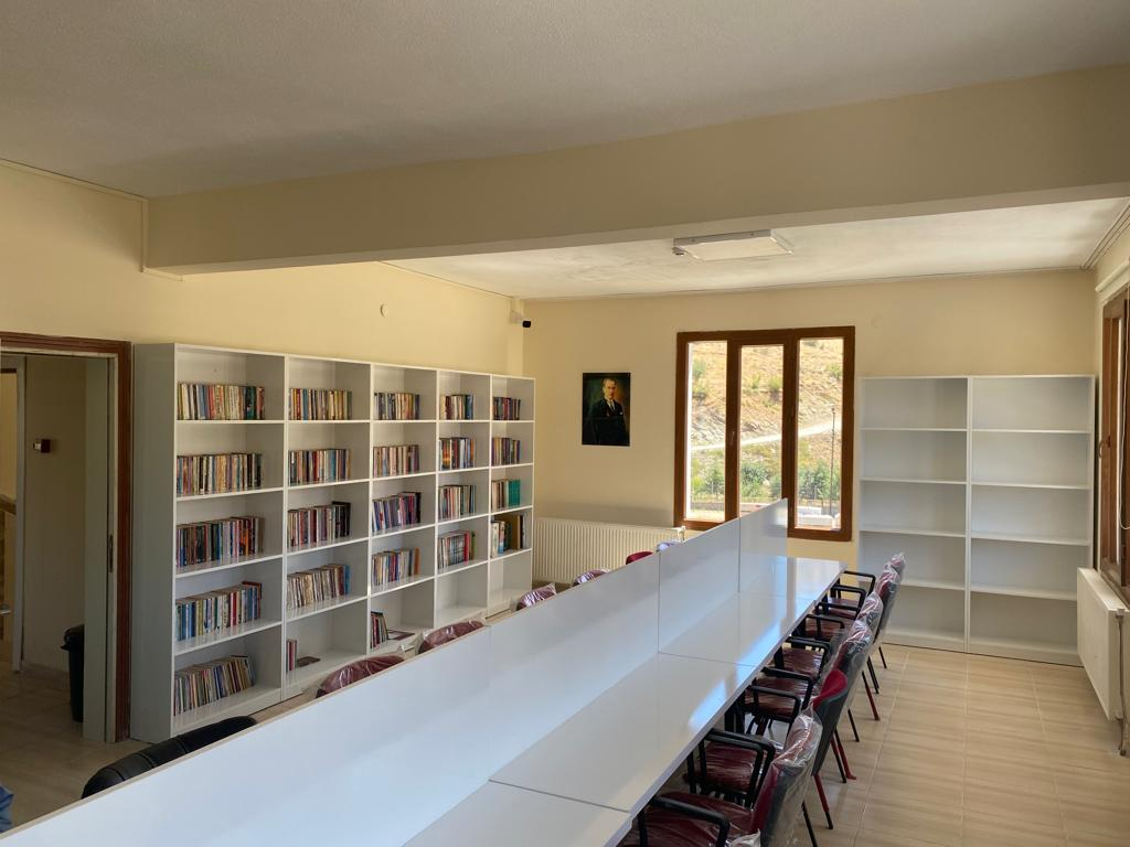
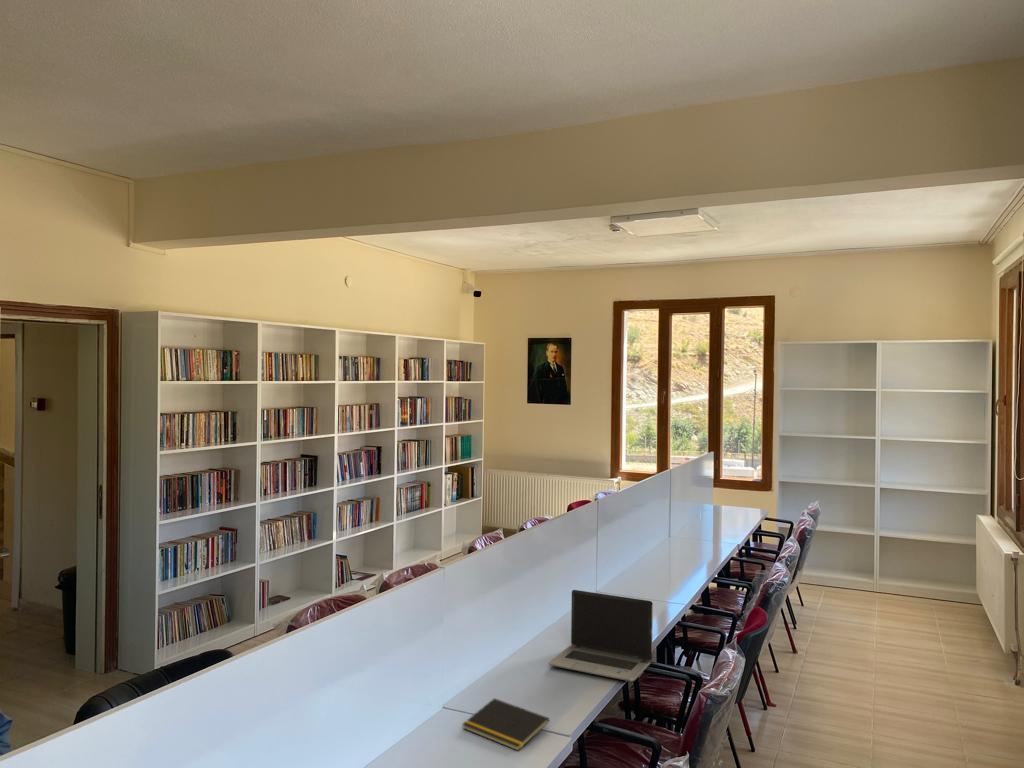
+ notepad [461,697,550,752]
+ laptop computer [548,589,654,682]
